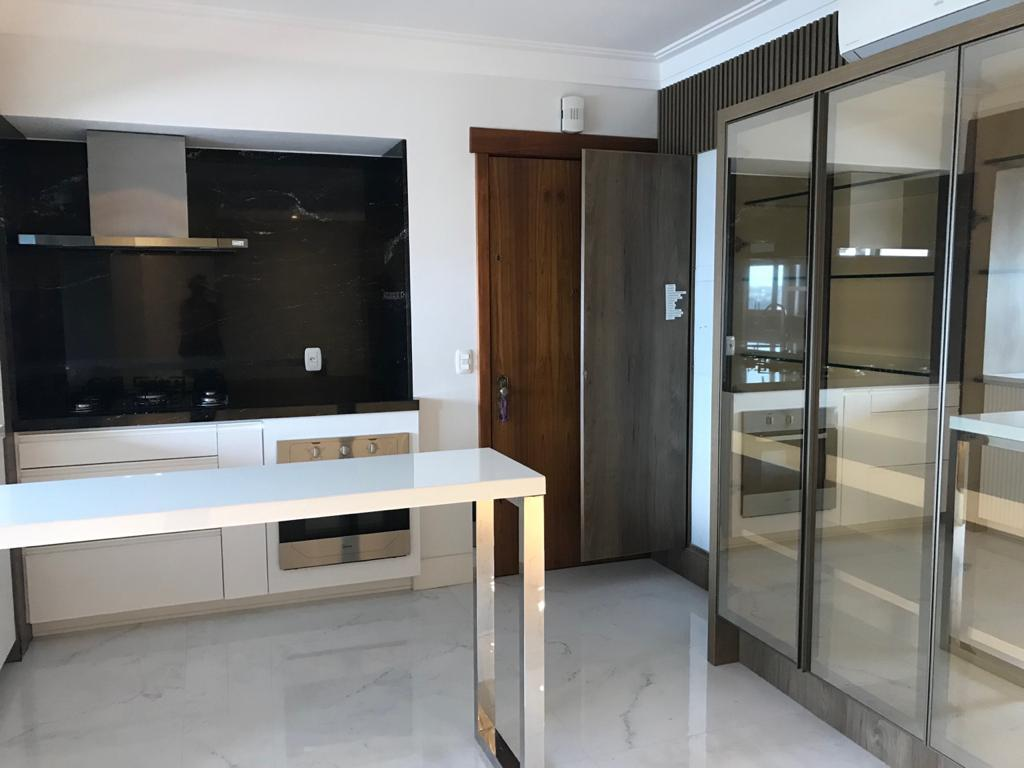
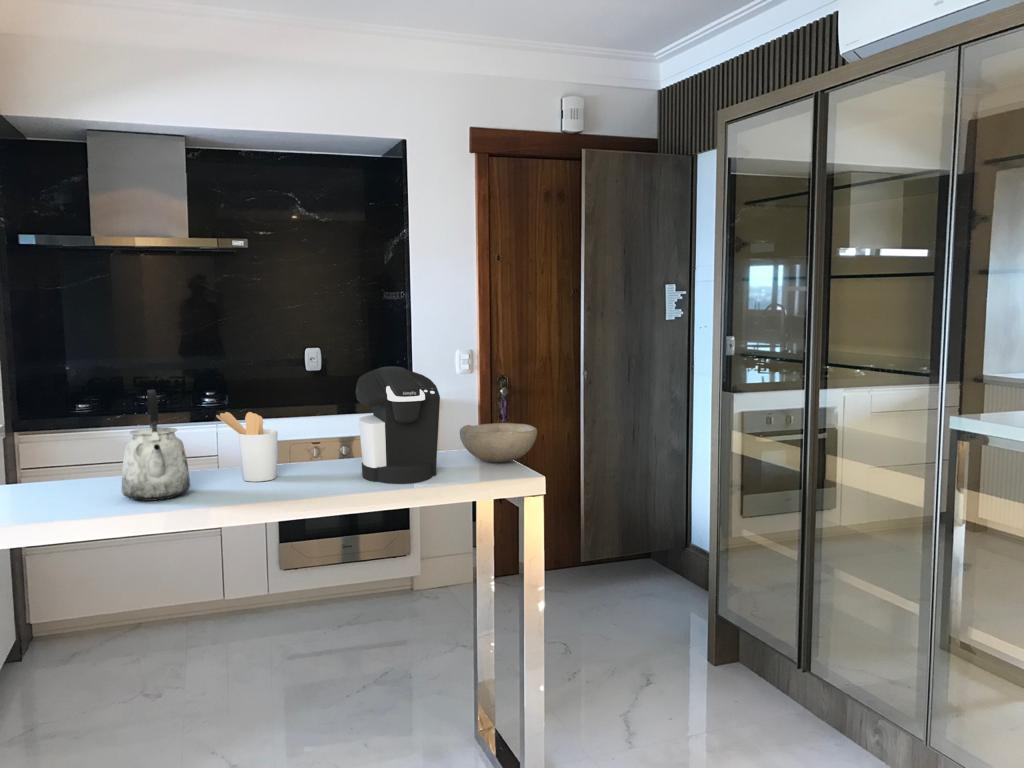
+ coffee maker [355,366,441,485]
+ utensil holder [215,411,279,483]
+ kettle [121,389,191,502]
+ bowl [459,422,538,463]
